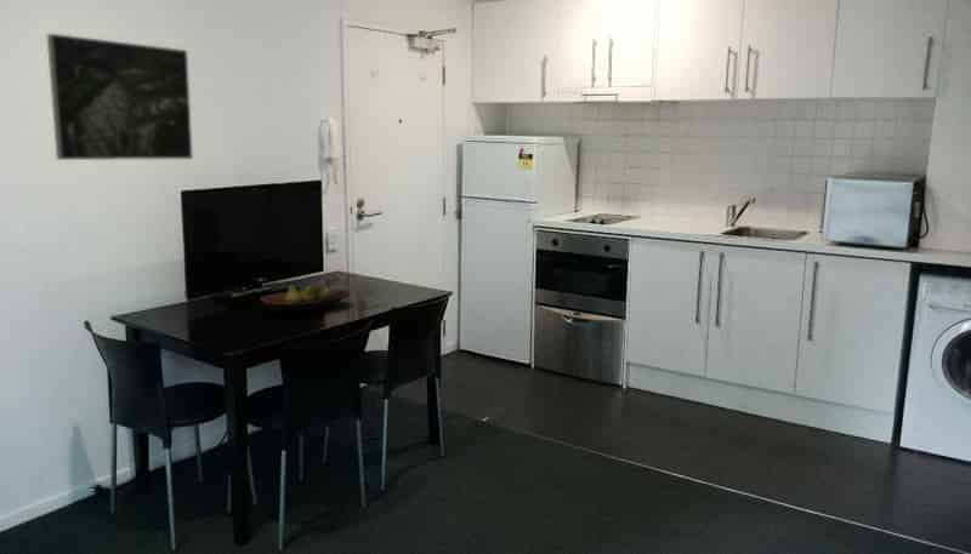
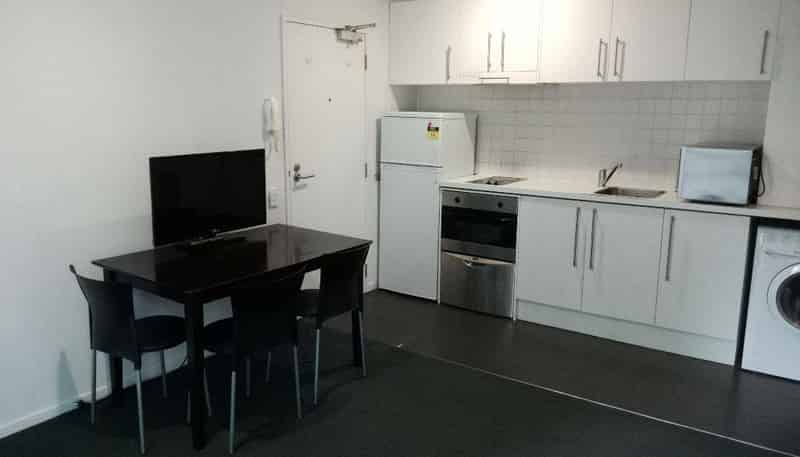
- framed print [46,33,194,161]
- fruit bowl [260,282,352,315]
